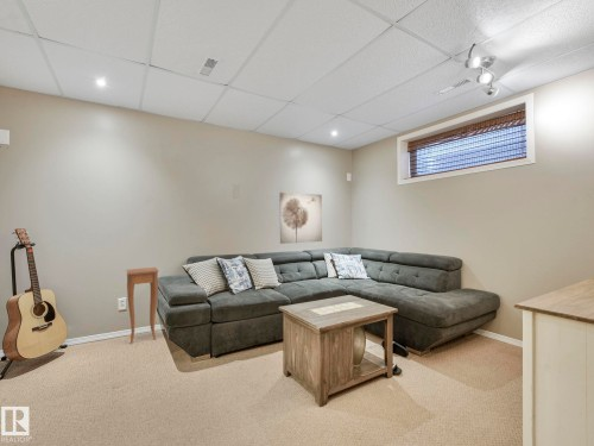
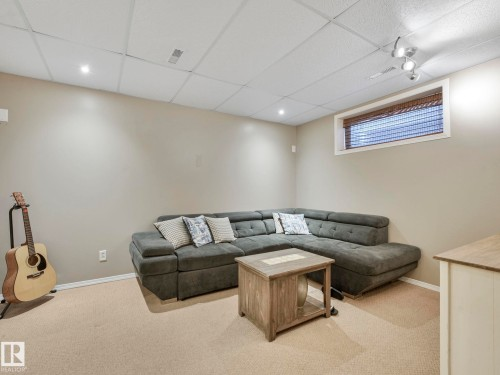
- wall art [279,191,323,245]
- side table [126,266,159,345]
